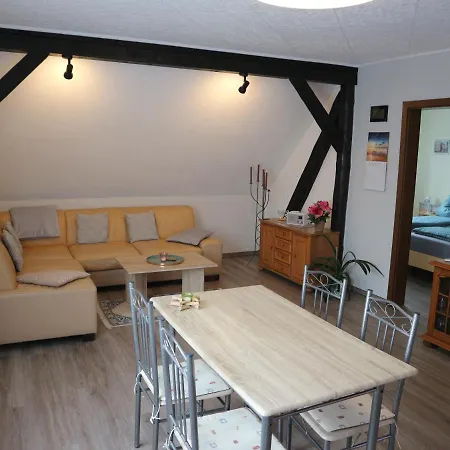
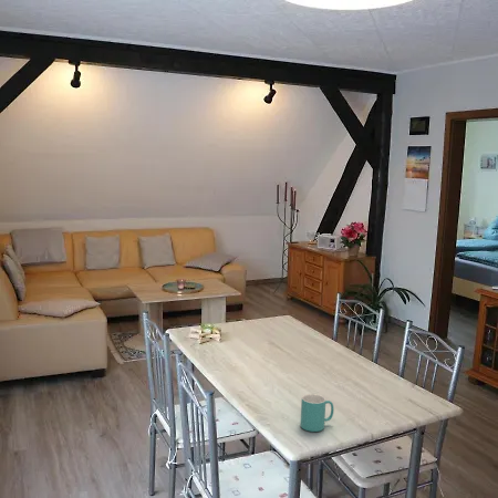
+ mug [299,393,334,433]
